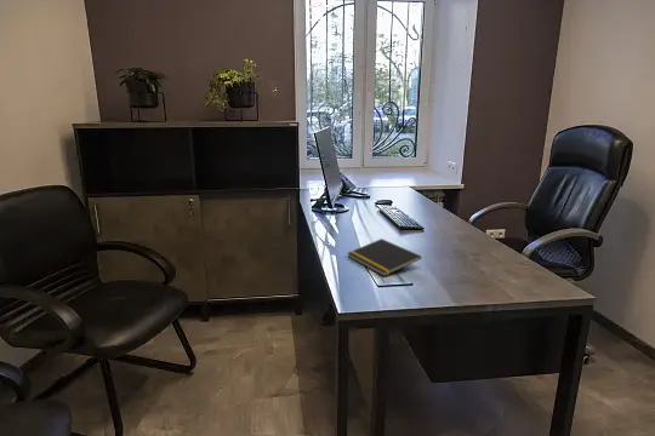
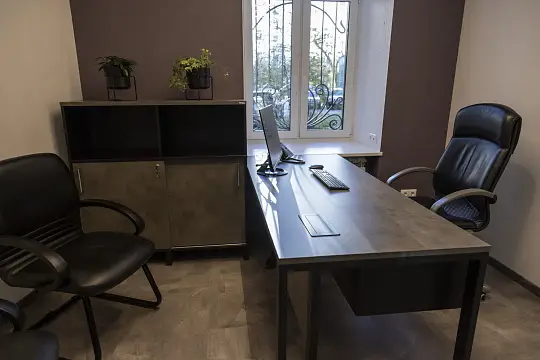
- notepad [347,237,422,277]
